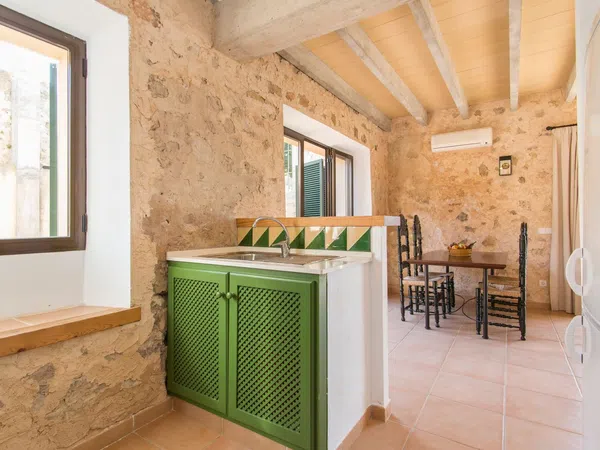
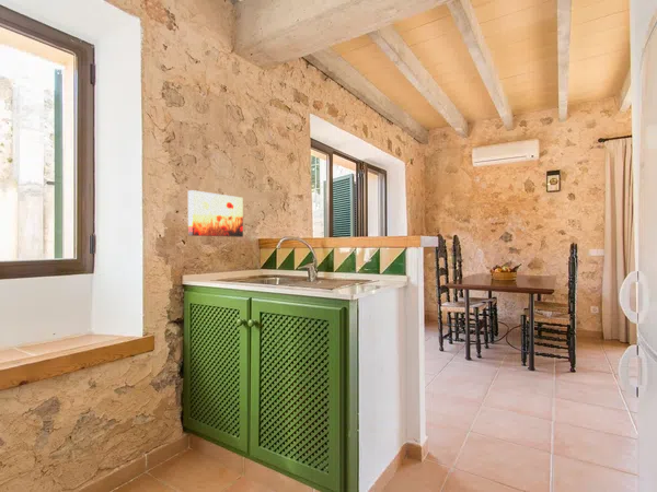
+ wall art [187,189,244,238]
